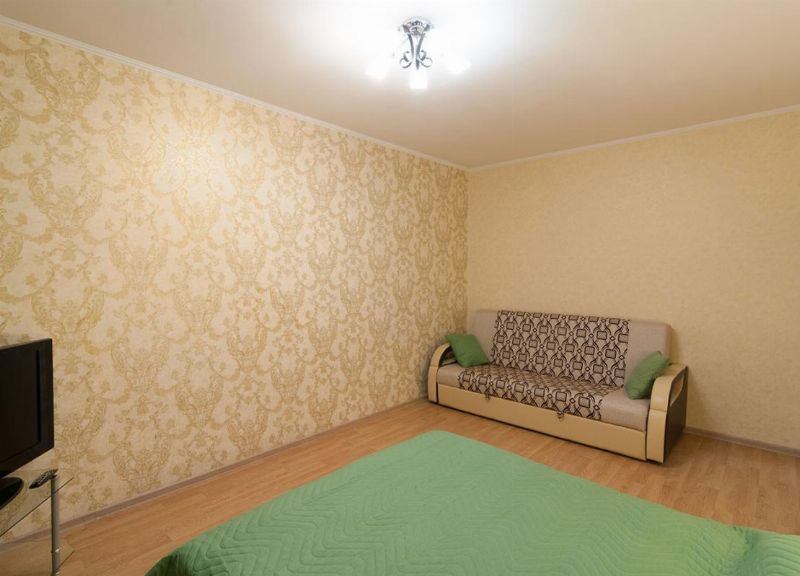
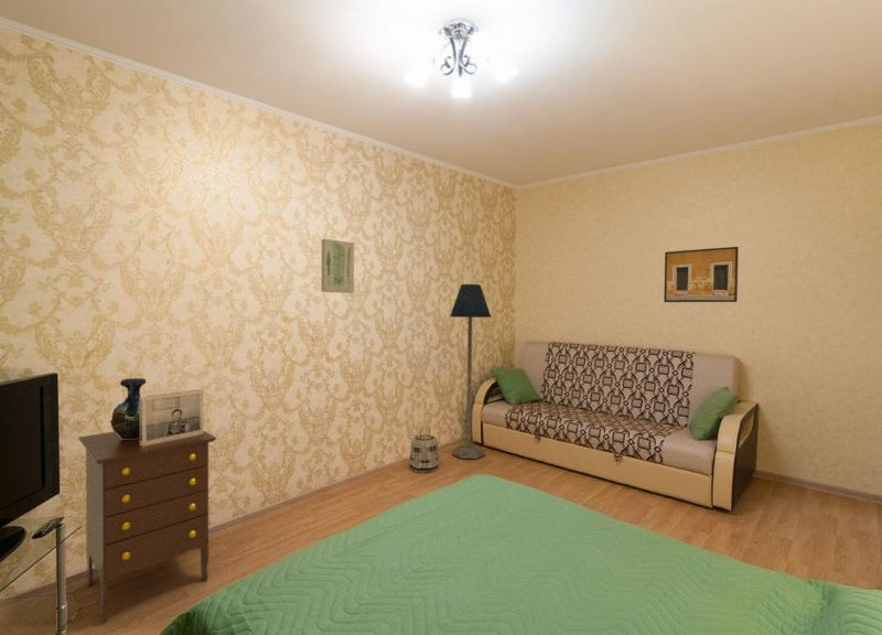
+ wall art [321,238,355,294]
+ basket [409,427,440,474]
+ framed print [663,246,740,303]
+ floor lamp [449,283,492,460]
+ vase [109,377,147,439]
+ dresser [77,430,217,624]
+ photo frame [140,388,204,446]
